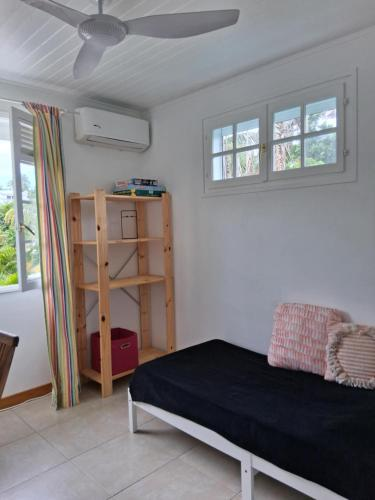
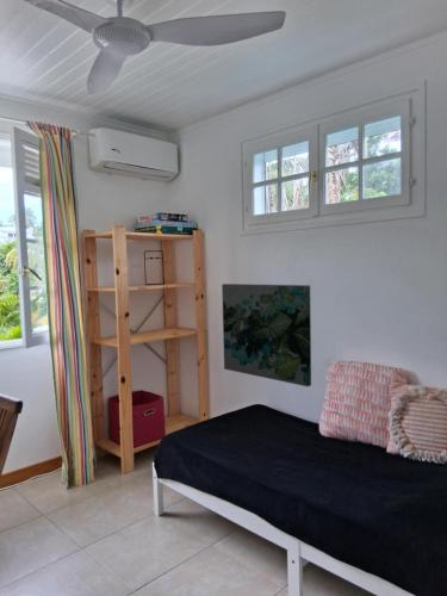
+ wall art [221,283,312,387]
